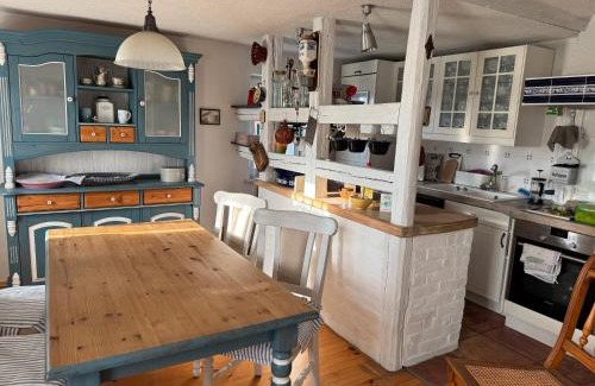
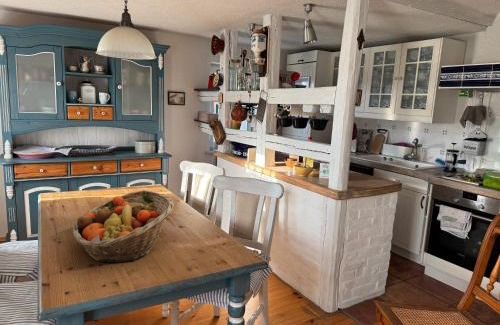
+ fruit basket [71,190,175,263]
